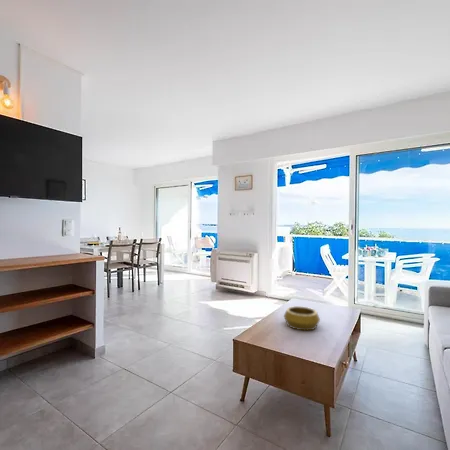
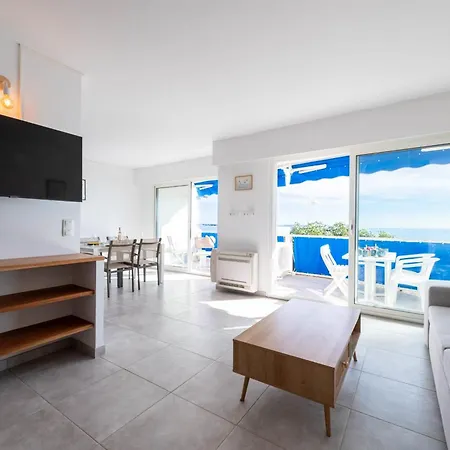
- decorative bowl [283,305,321,332]
